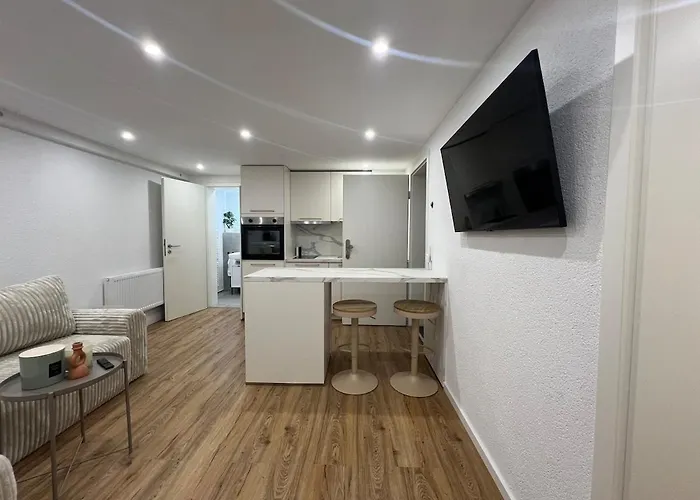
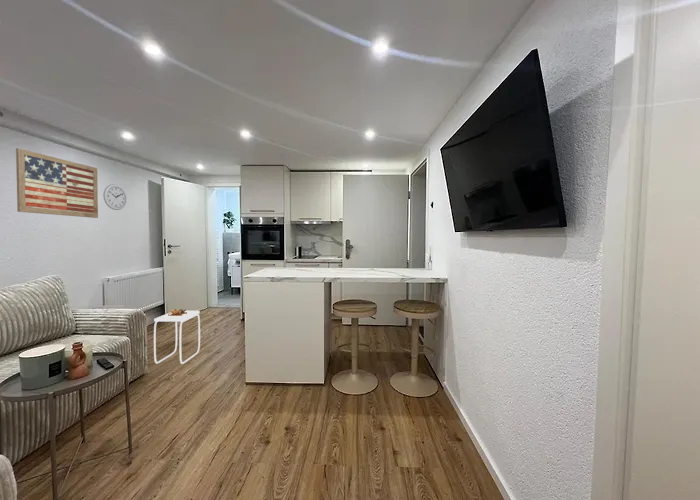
+ wall art [15,147,99,219]
+ wall clock [102,183,128,211]
+ side table [153,308,201,365]
